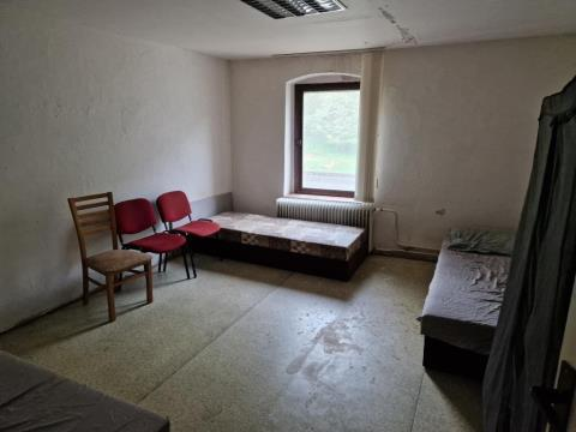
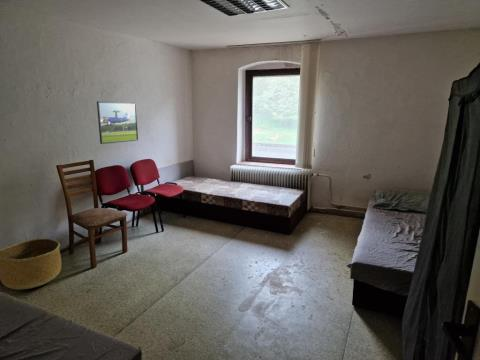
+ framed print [96,100,139,145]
+ basket [0,238,62,290]
